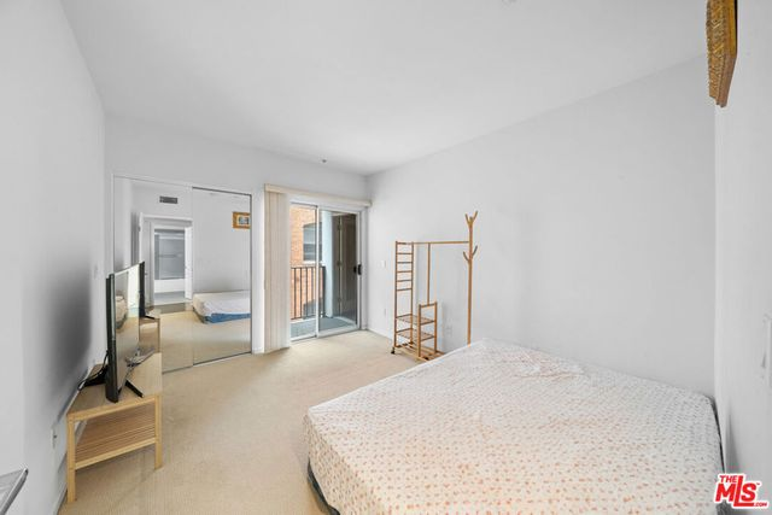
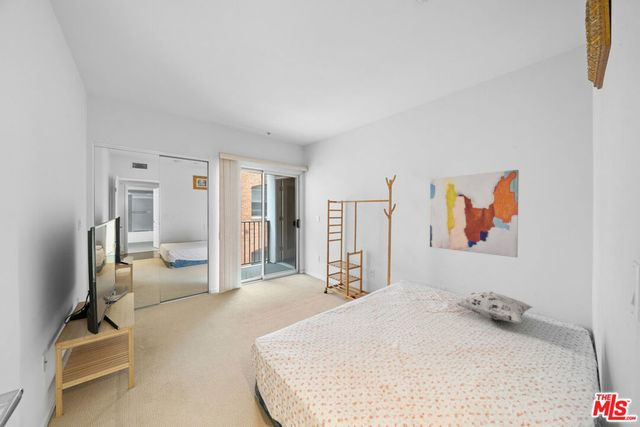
+ decorative pillow [454,291,533,324]
+ wall art [429,169,520,258]
